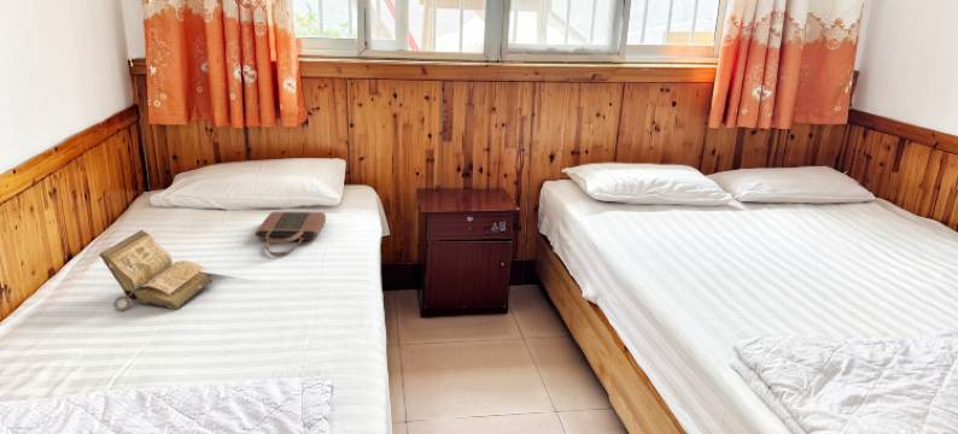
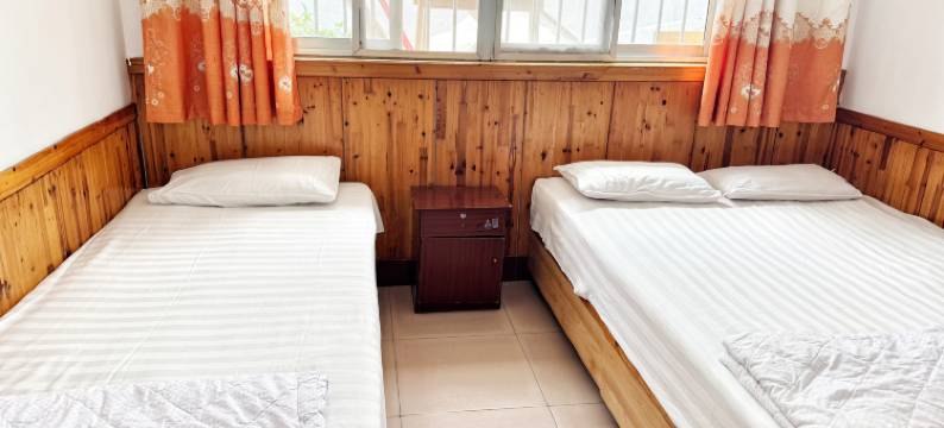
- tote bag [255,210,327,258]
- book [98,229,214,312]
